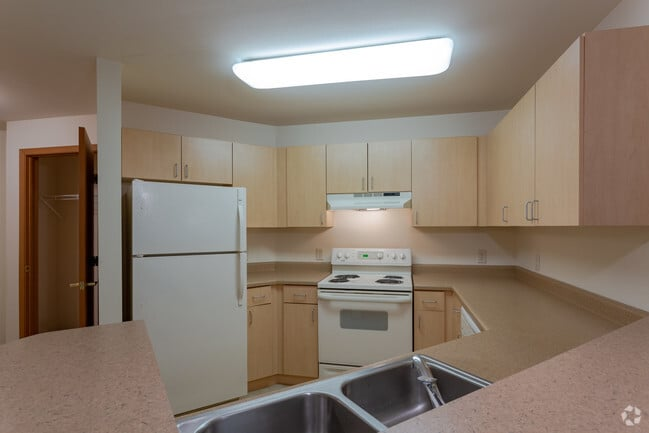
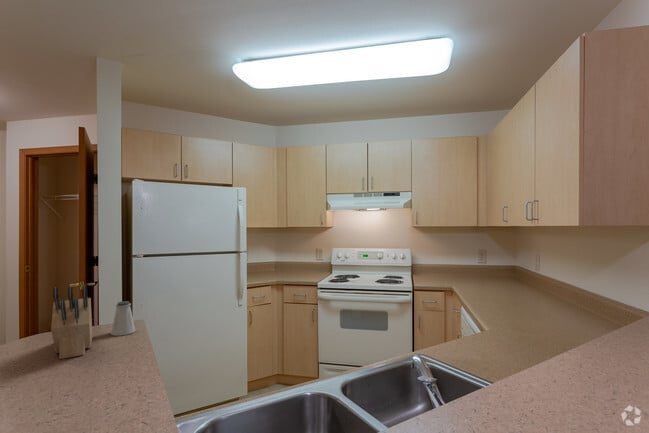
+ saltshaker [110,300,137,337]
+ knife block [50,285,93,360]
